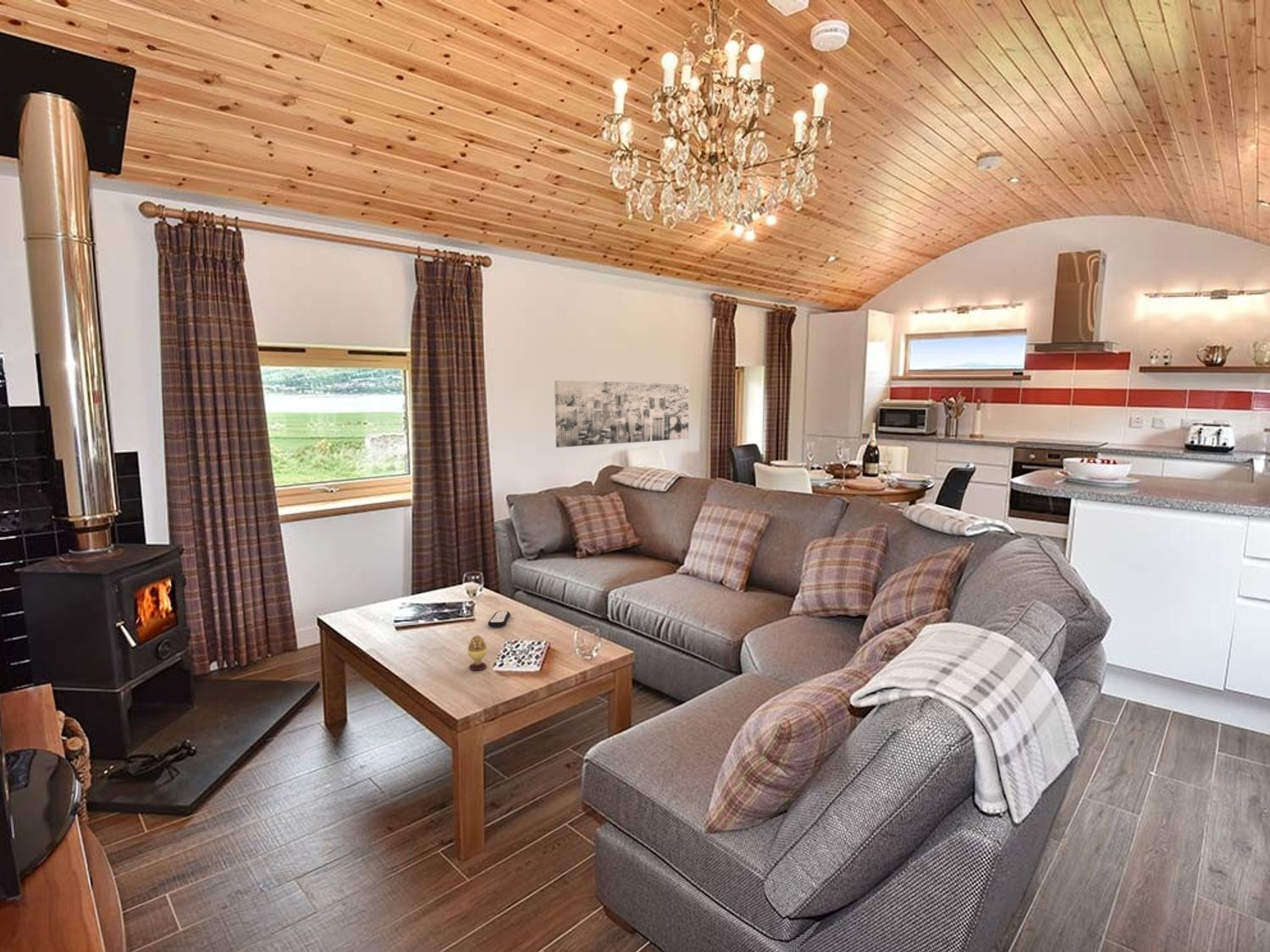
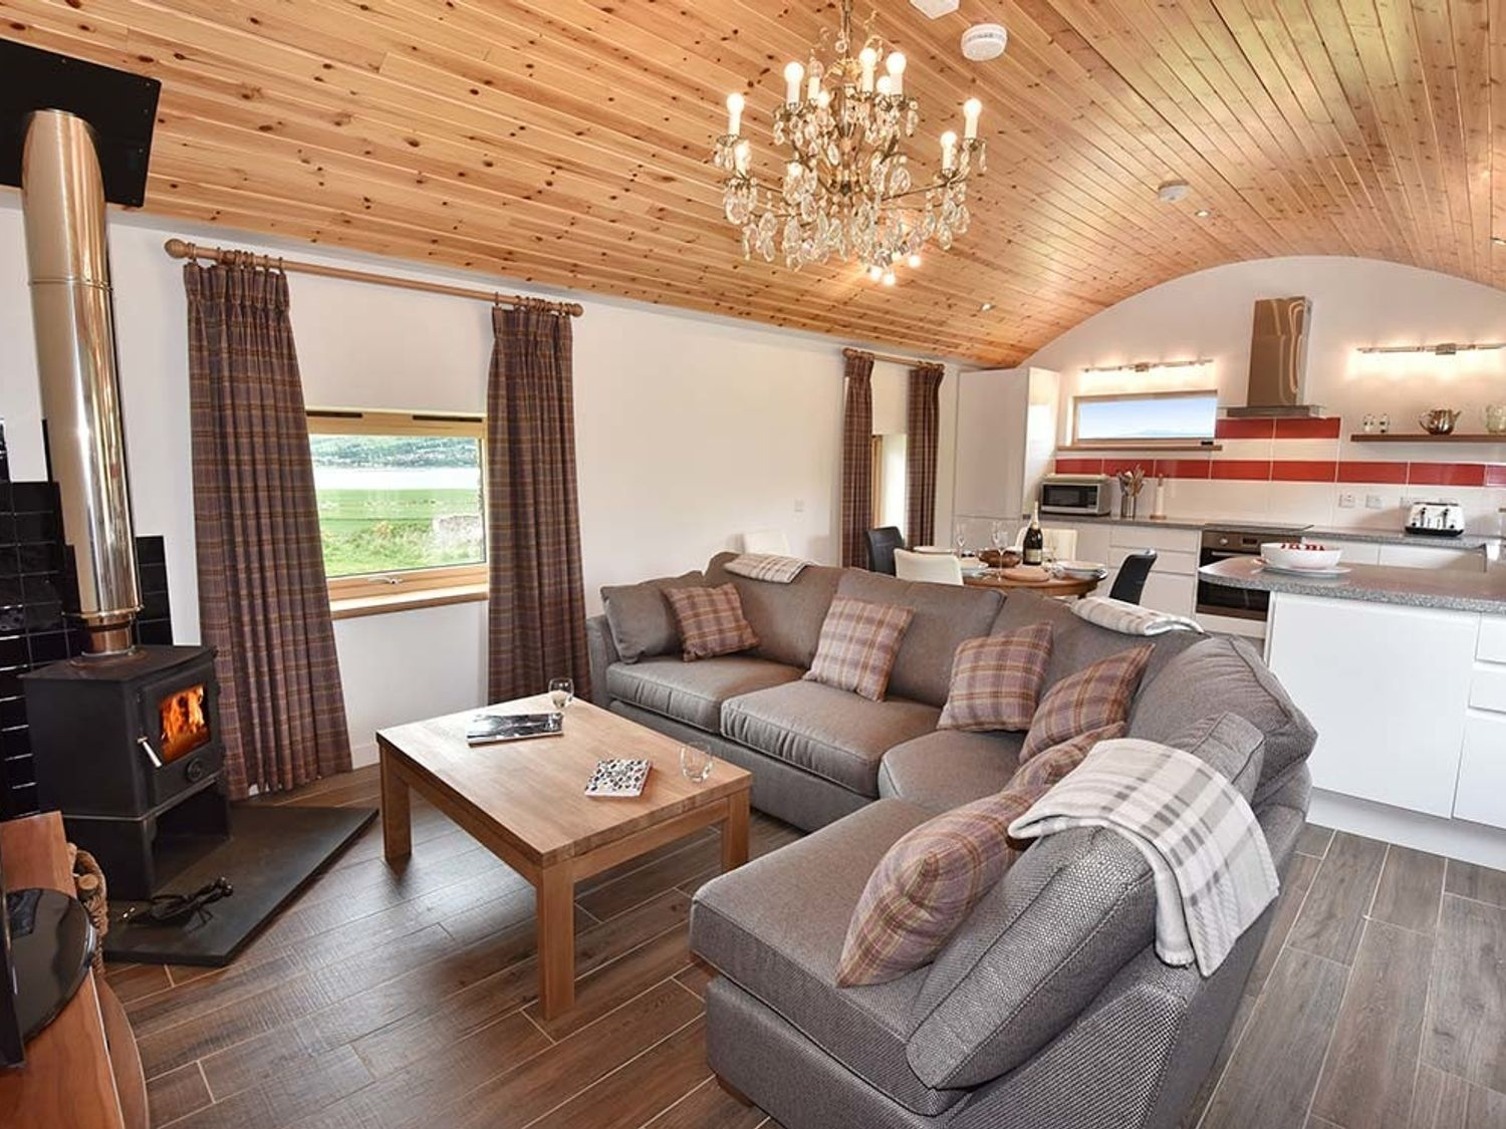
- decorative egg [467,635,488,671]
- wall art [554,380,689,448]
- remote control [487,610,511,628]
